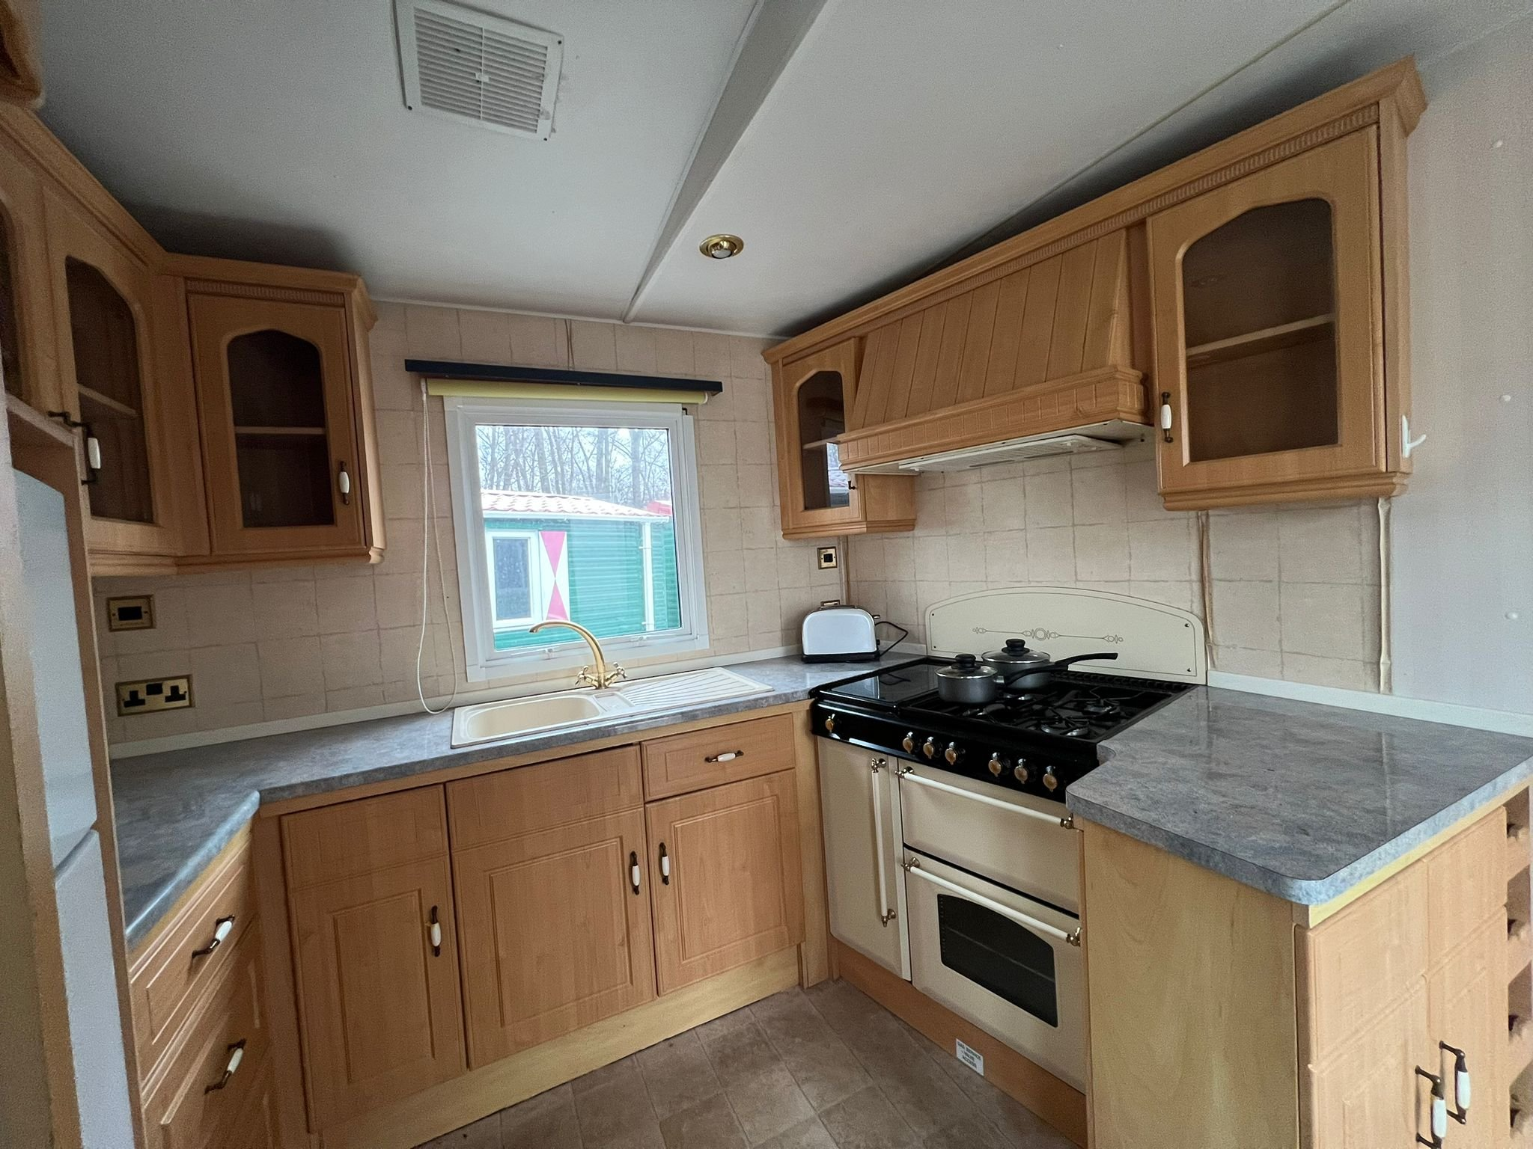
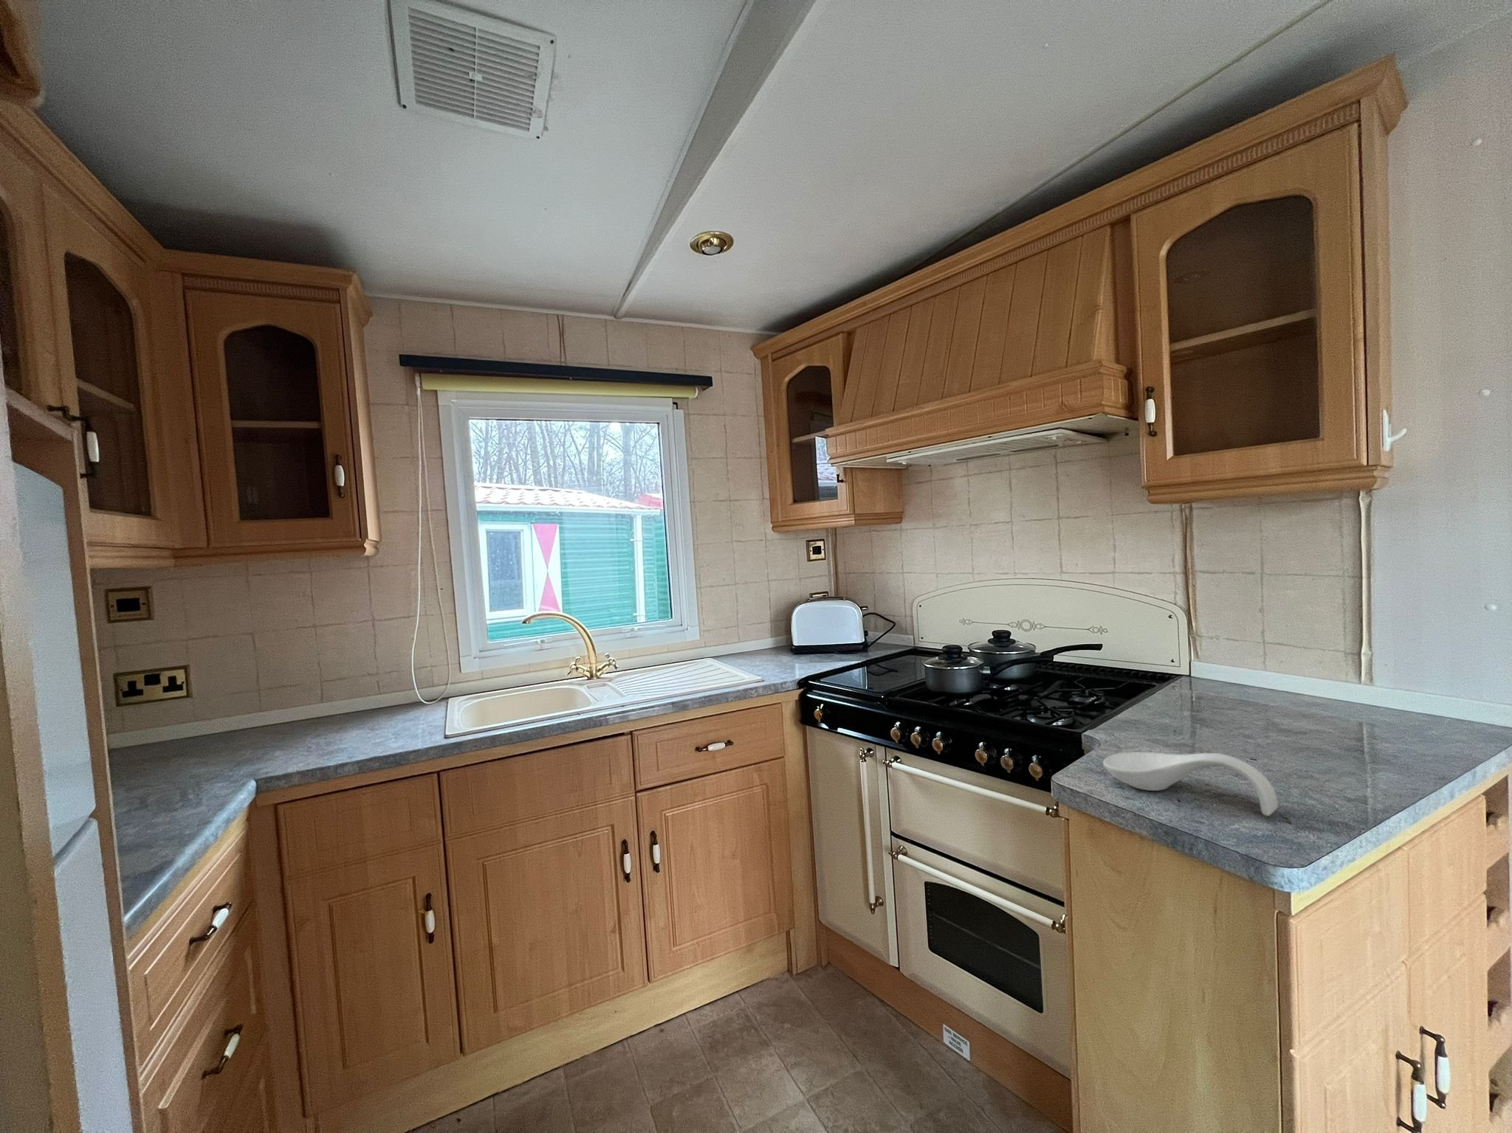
+ spoon rest [1102,751,1279,816]
